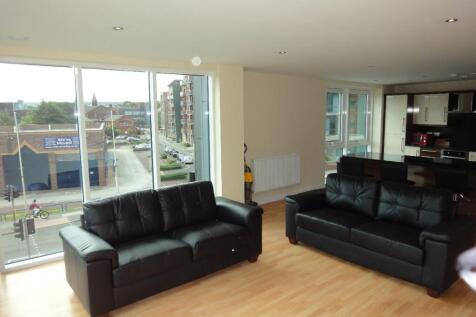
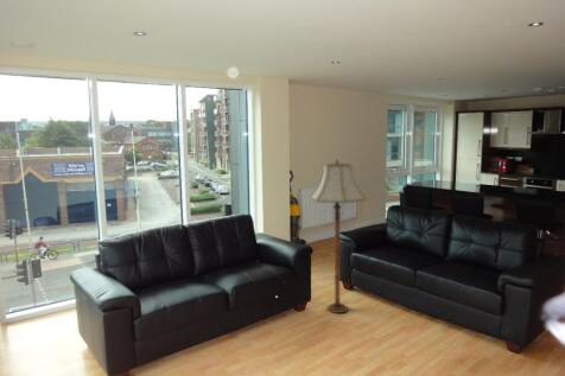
+ floor lamp [309,160,367,314]
